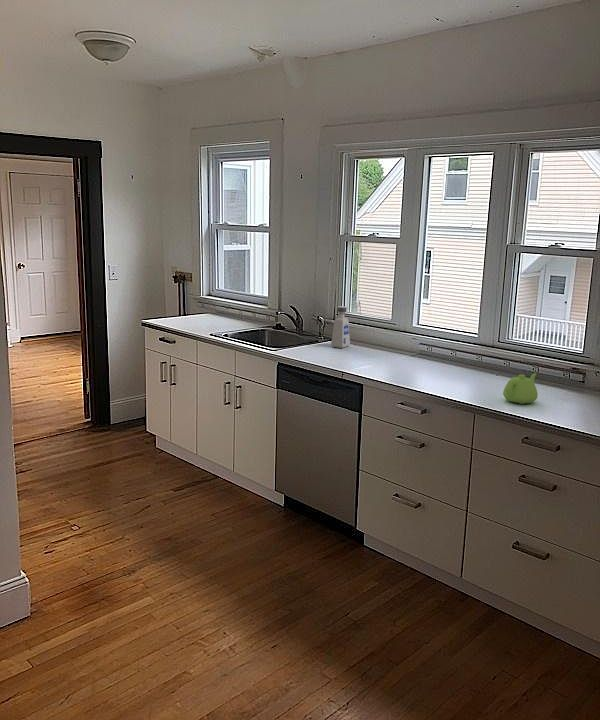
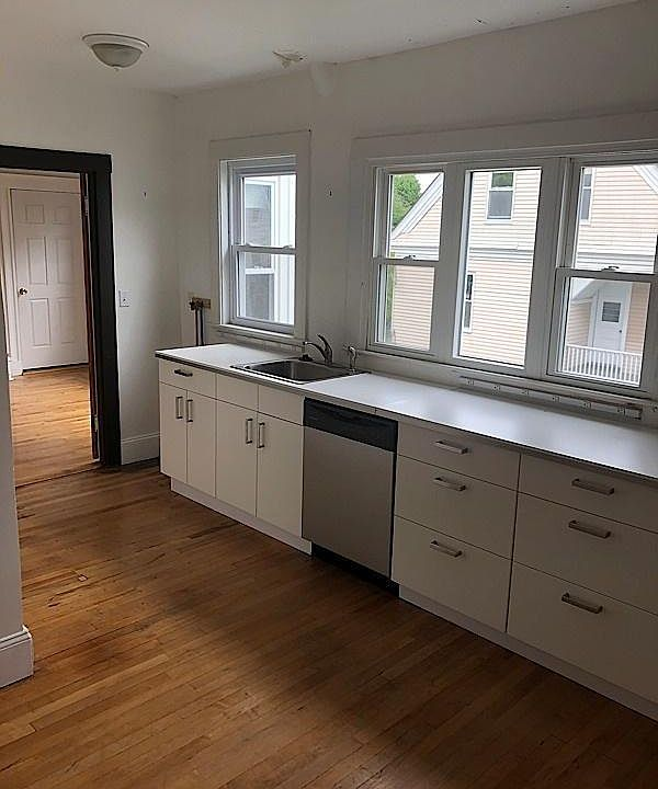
- soap dispenser [330,305,351,349]
- teapot [502,372,539,405]
